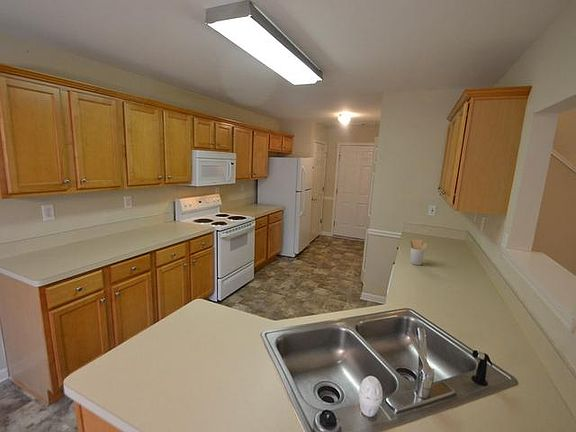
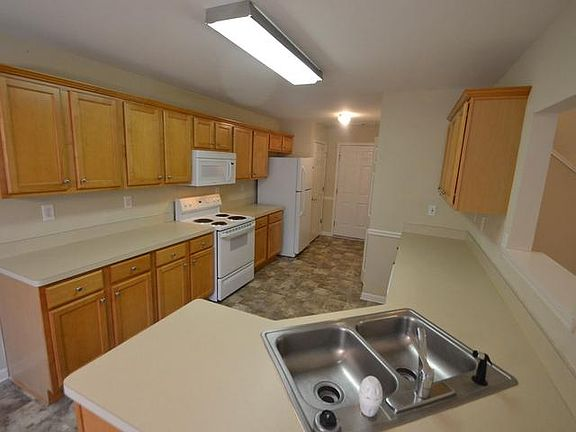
- utensil holder [409,238,429,266]
